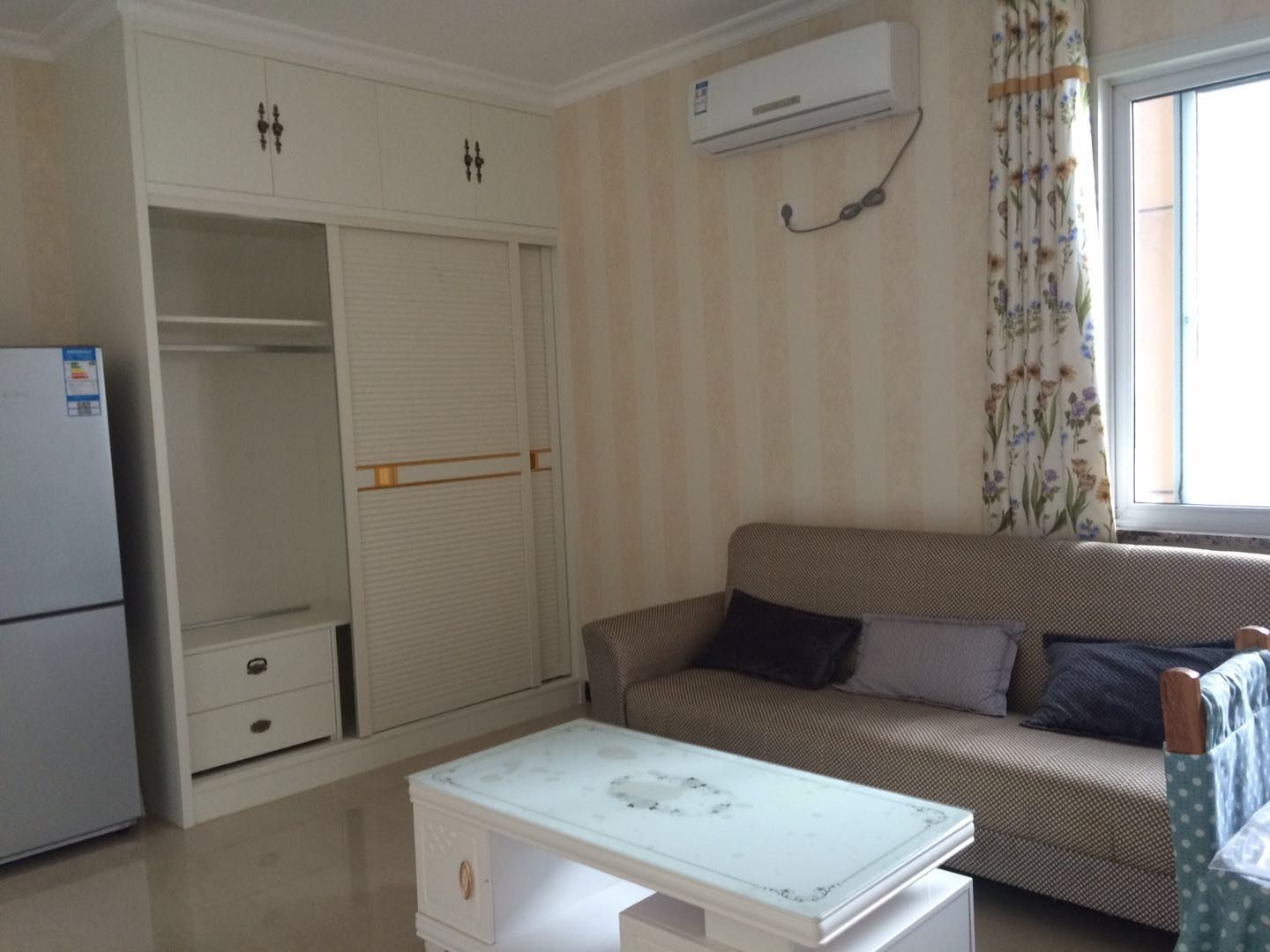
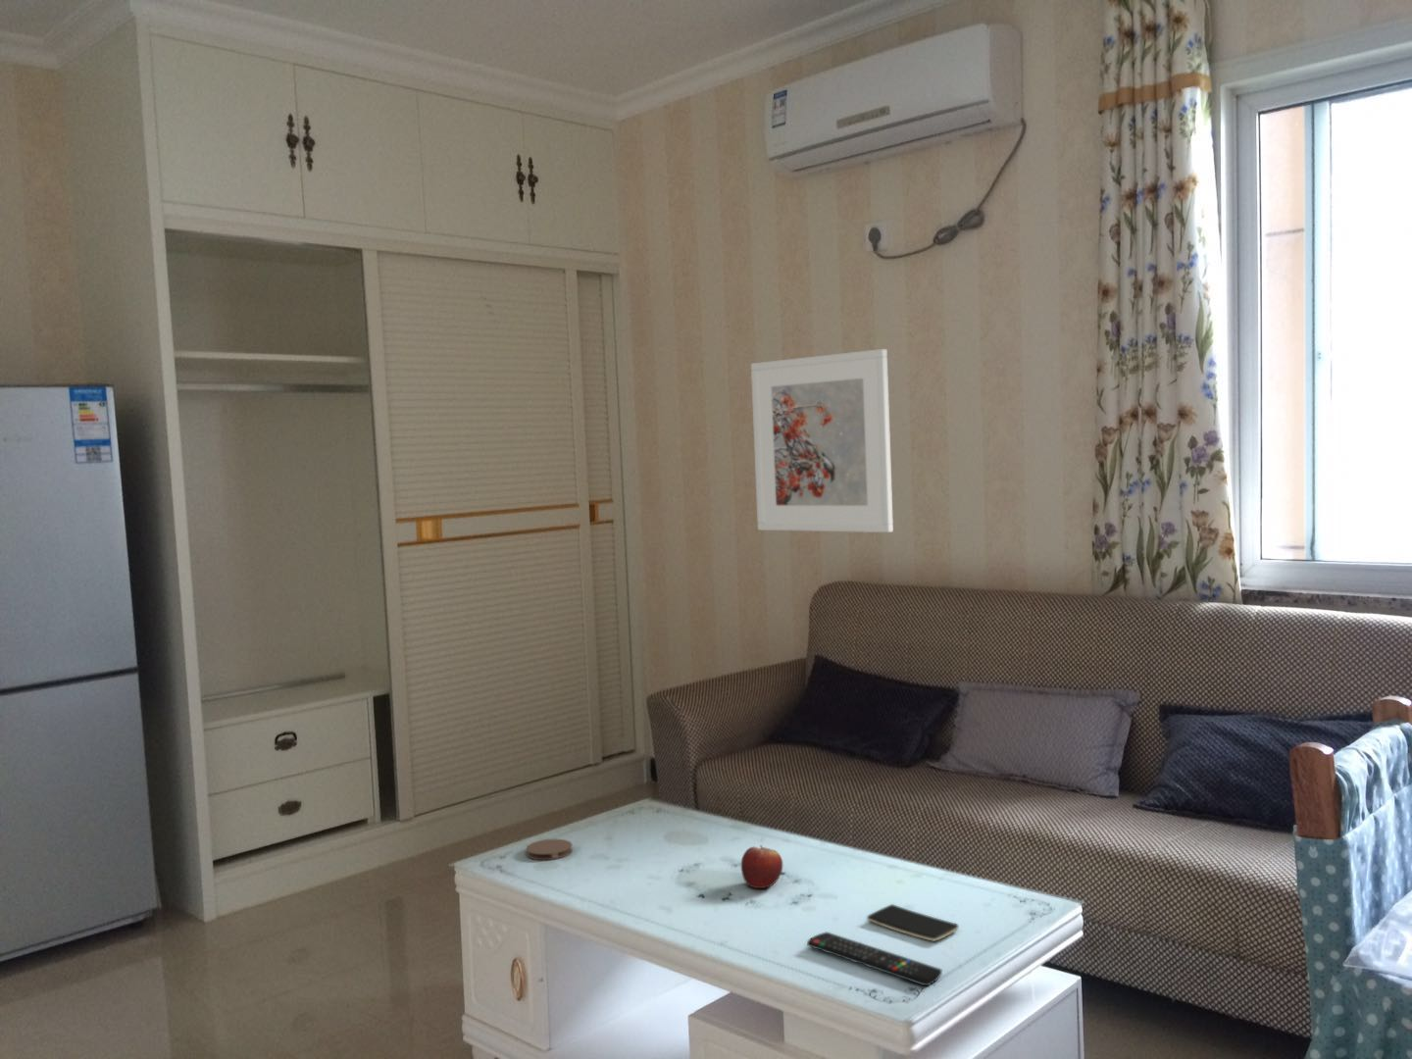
+ remote control [806,931,943,987]
+ coaster [526,839,574,861]
+ smartphone [866,903,959,942]
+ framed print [750,348,894,534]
+ fruit [740,844,784,890]
